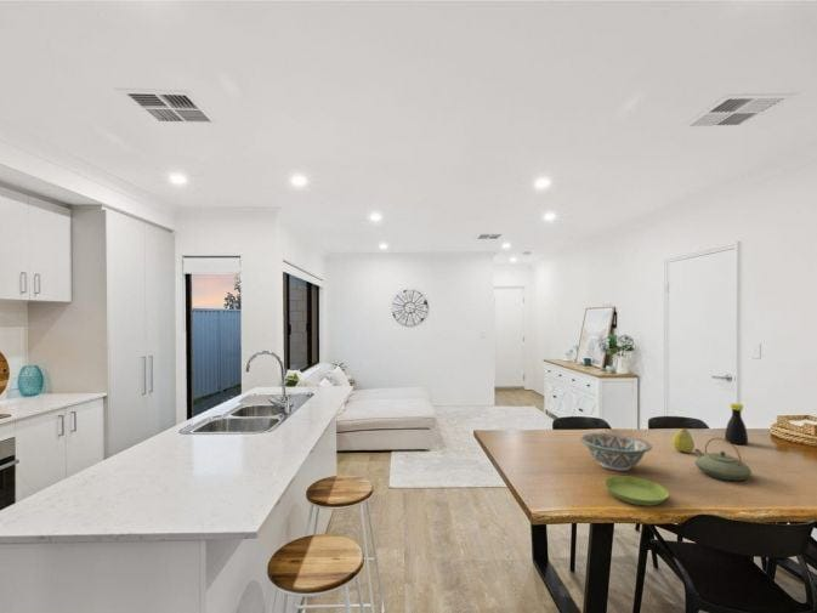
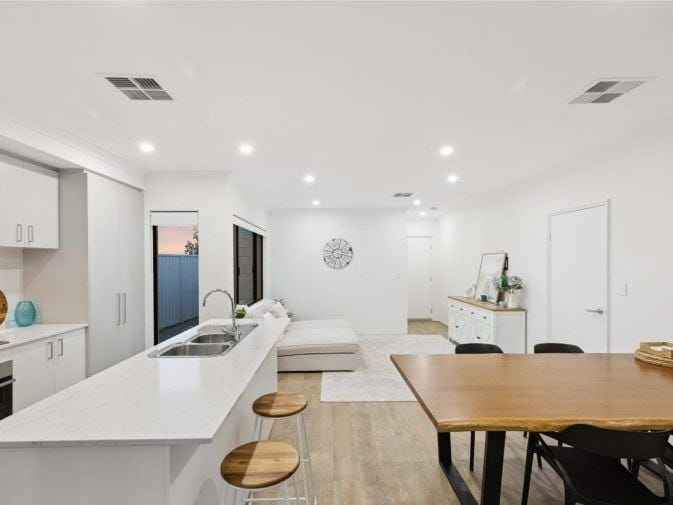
- teapot [693,437,753,482]
- saucer [603,475,670,506]
- bottle [724,402,749,445]
- decorative bowl [579,431,653,472]
- fruit [671,426,696,454]
